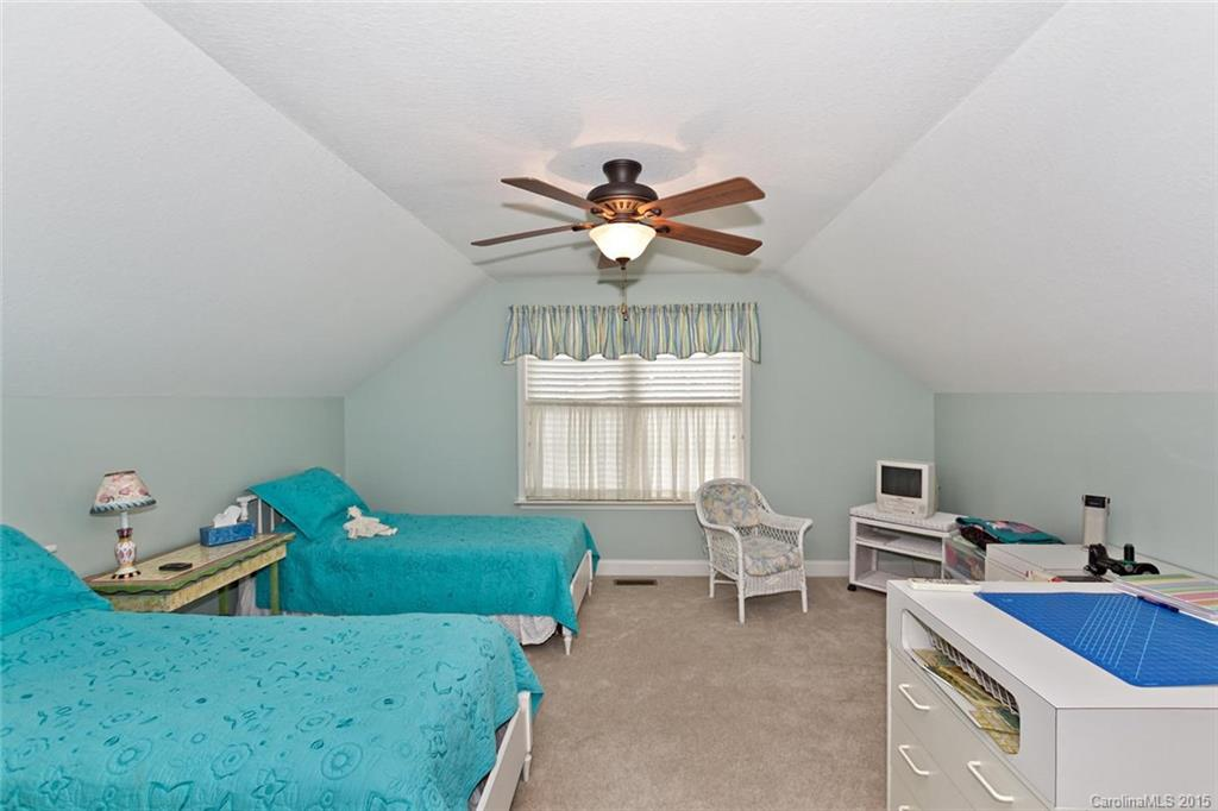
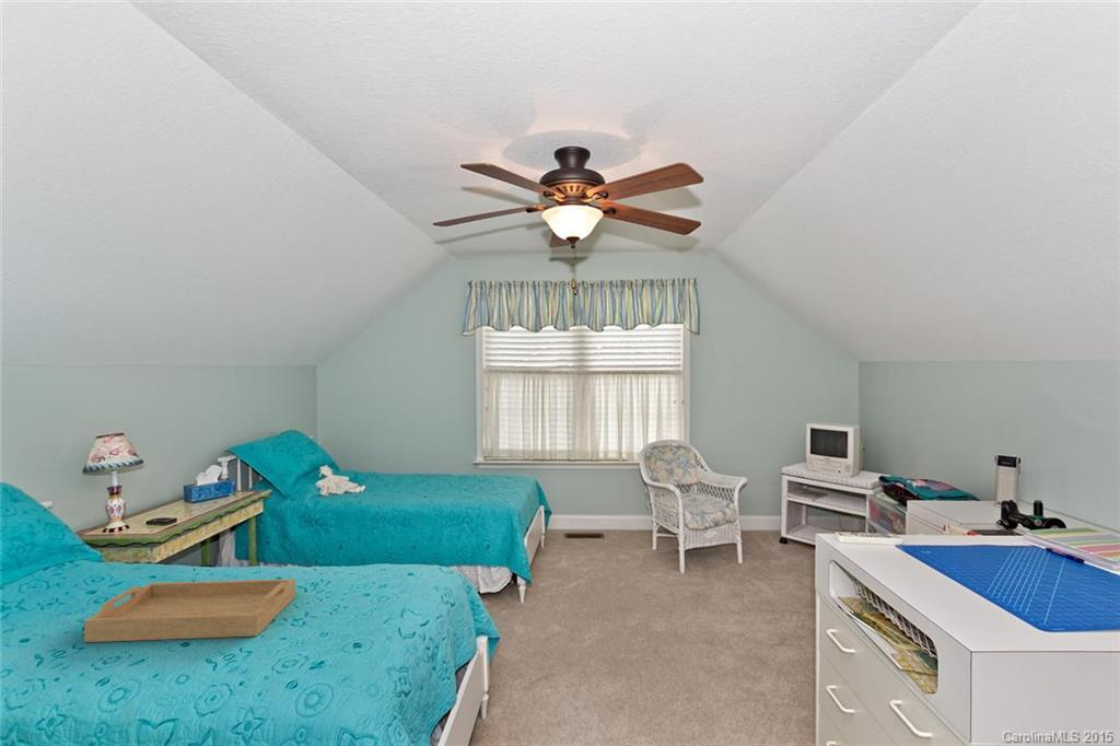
+ serving tray [83,578,296,643]
